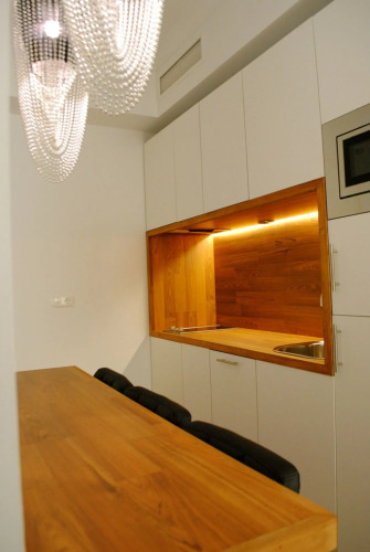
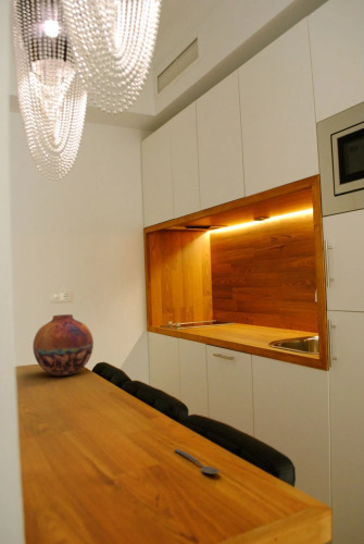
+ vase [32,313,95,376]
+ spoon [173,448,221,474]
